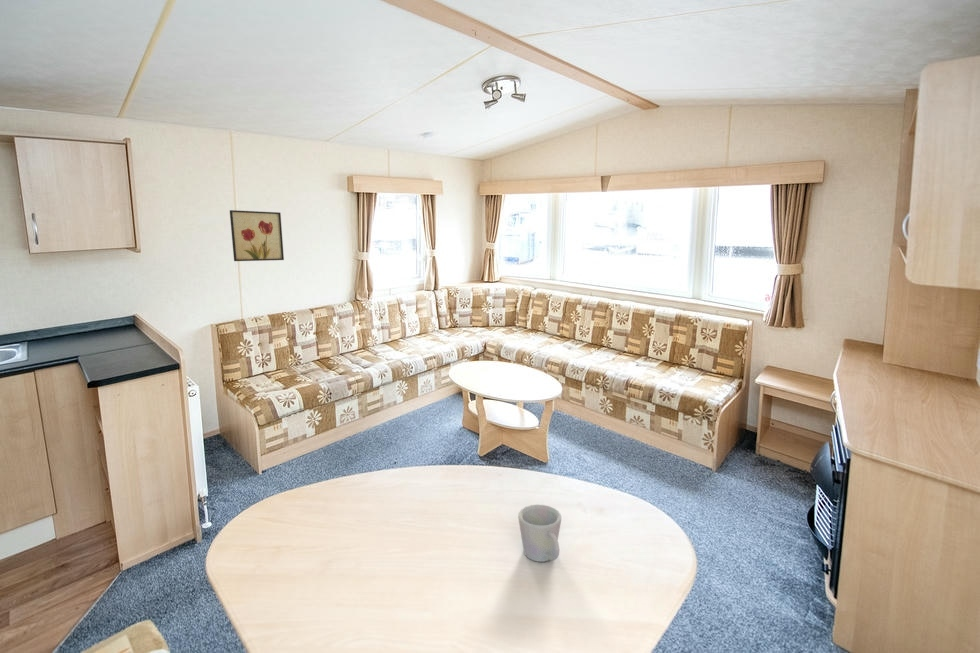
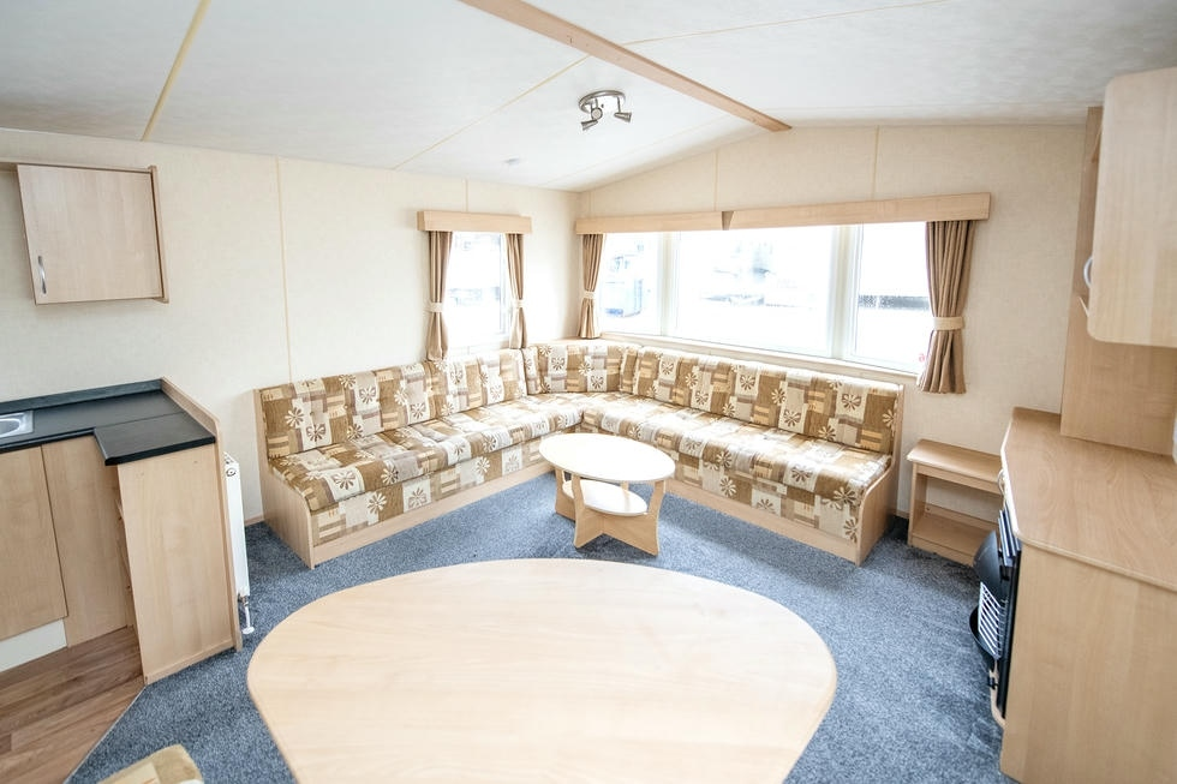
- mug [517,503,562,563]
- wall art [229,209,285,262]
